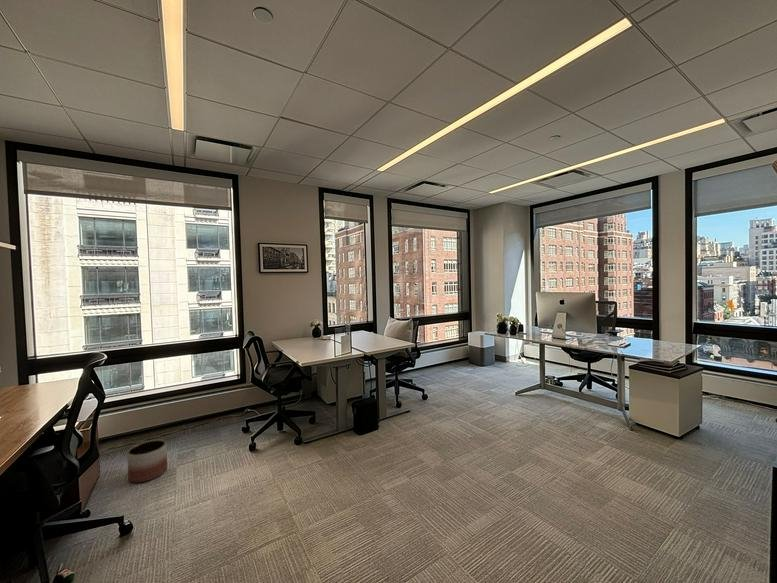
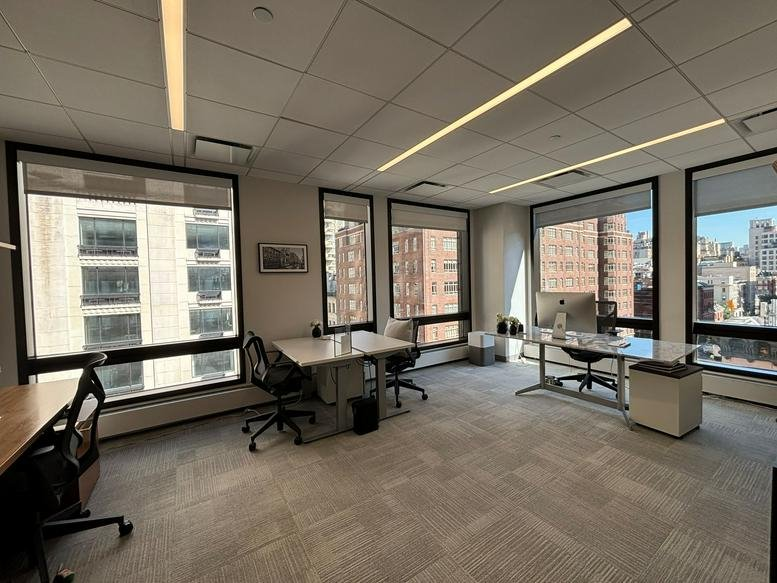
- planter [126,439,168,484]
